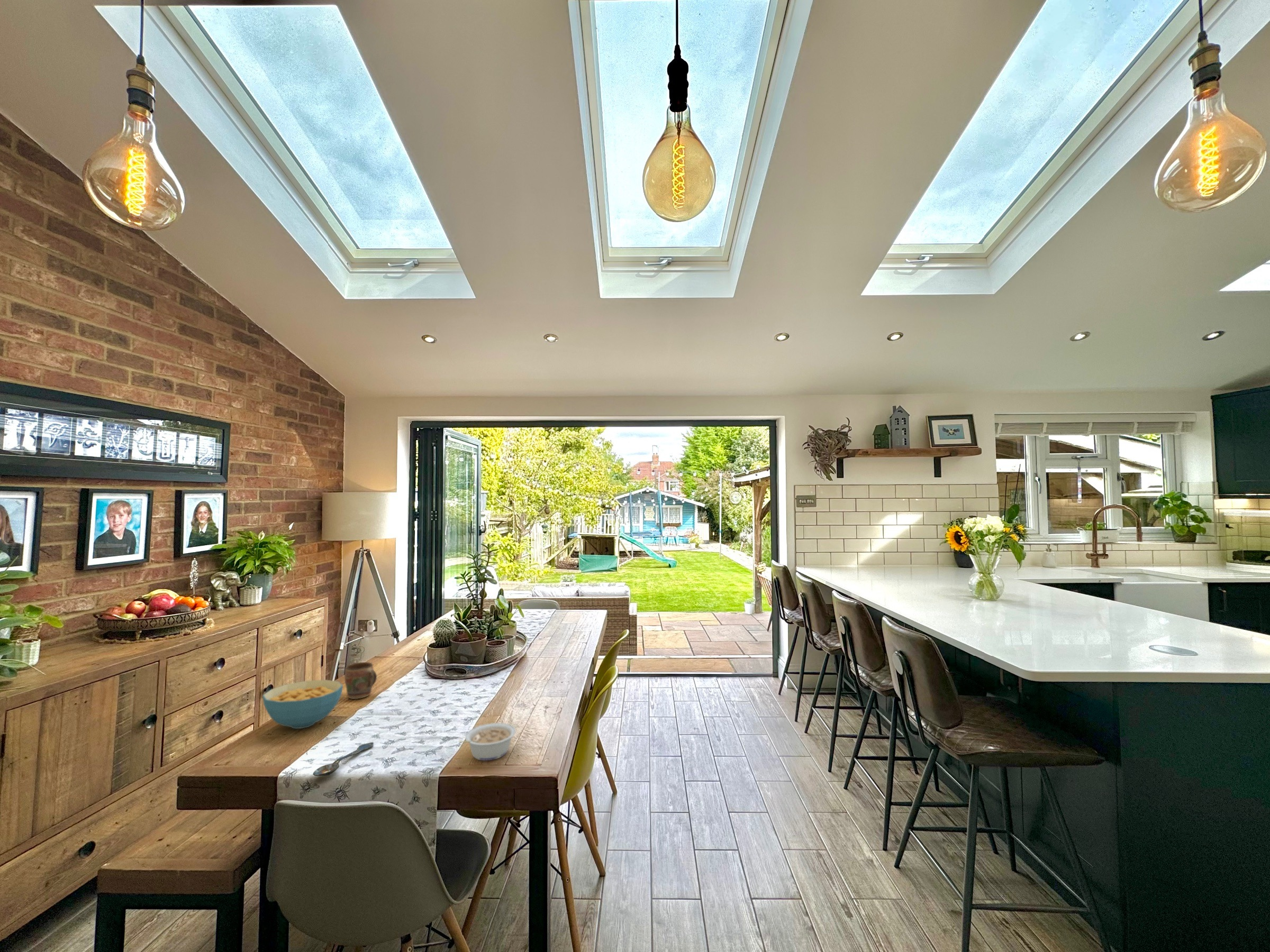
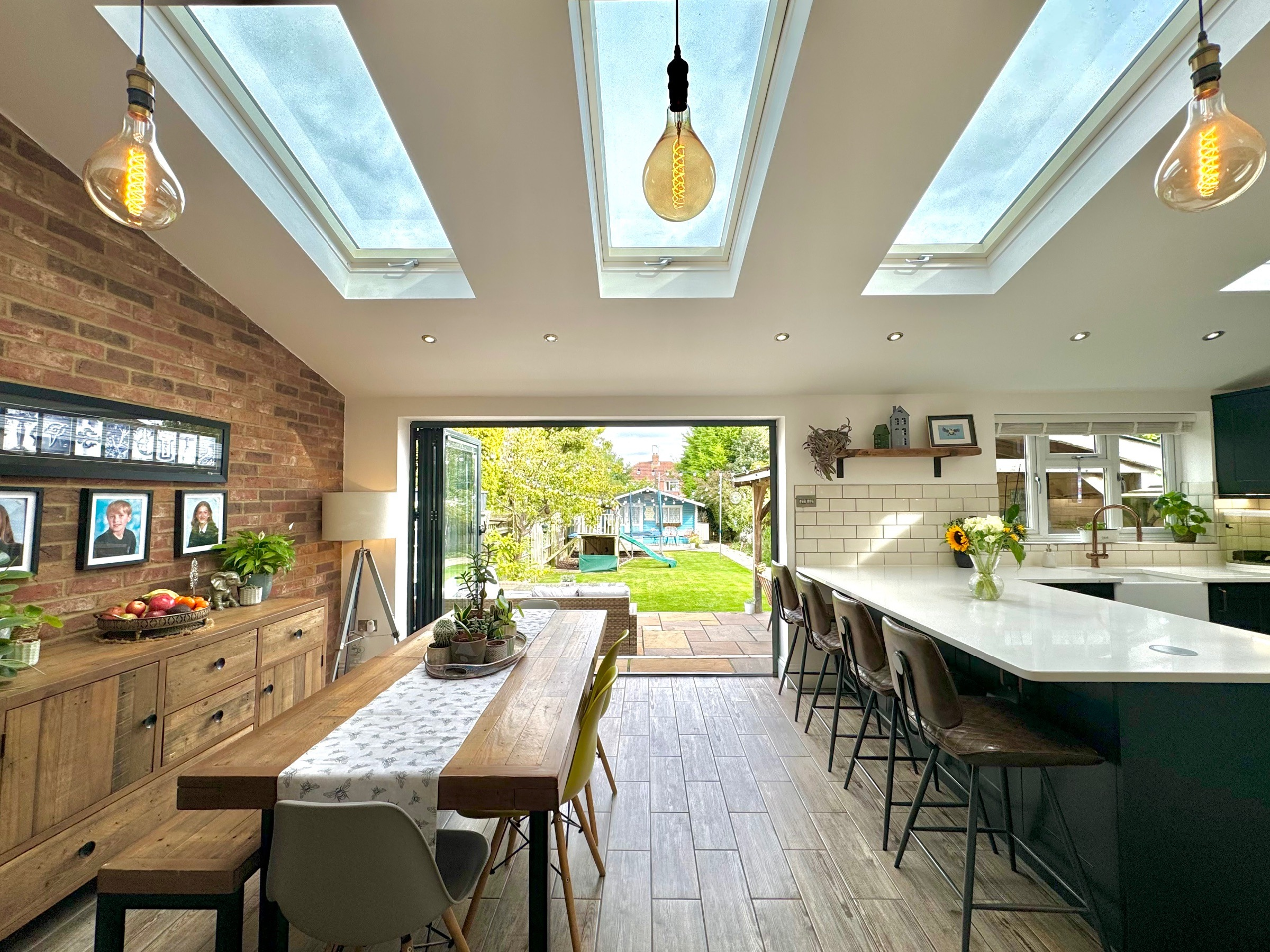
- cereal bowl [262,679,343,729]
- legume [458,722,516,761]
- spoon [313,742,374,776]
- mug [344,662,377,700]
